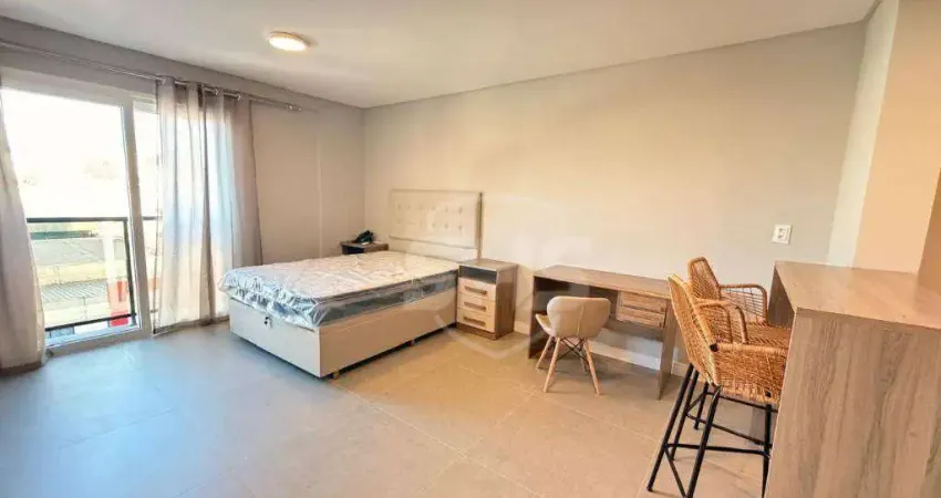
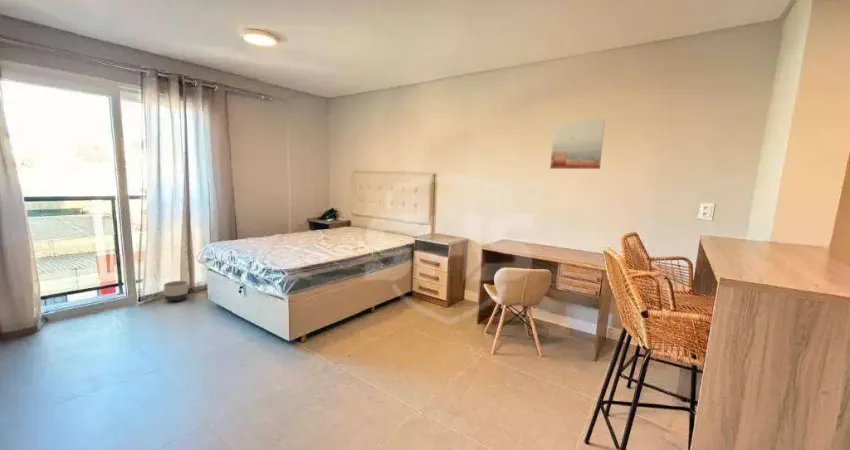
+ wall art [549,118,606,170]
+ planter [163,280,189,302]
